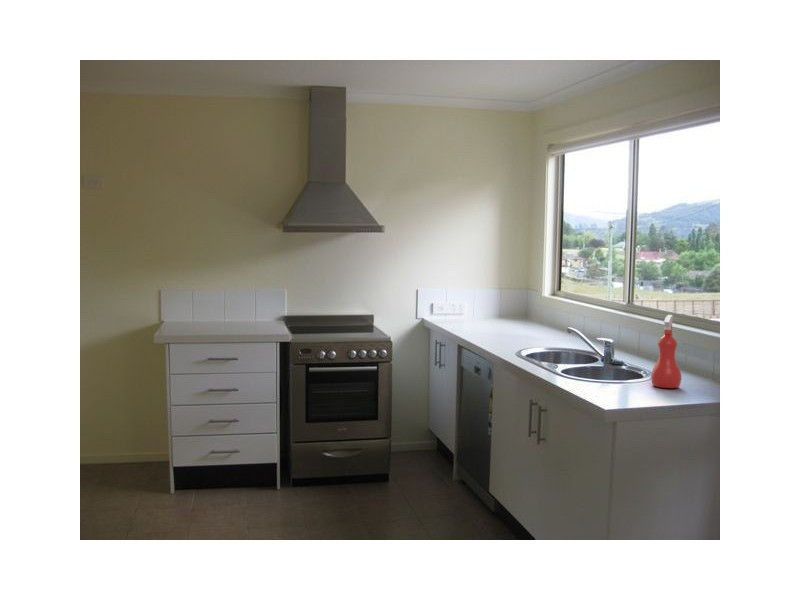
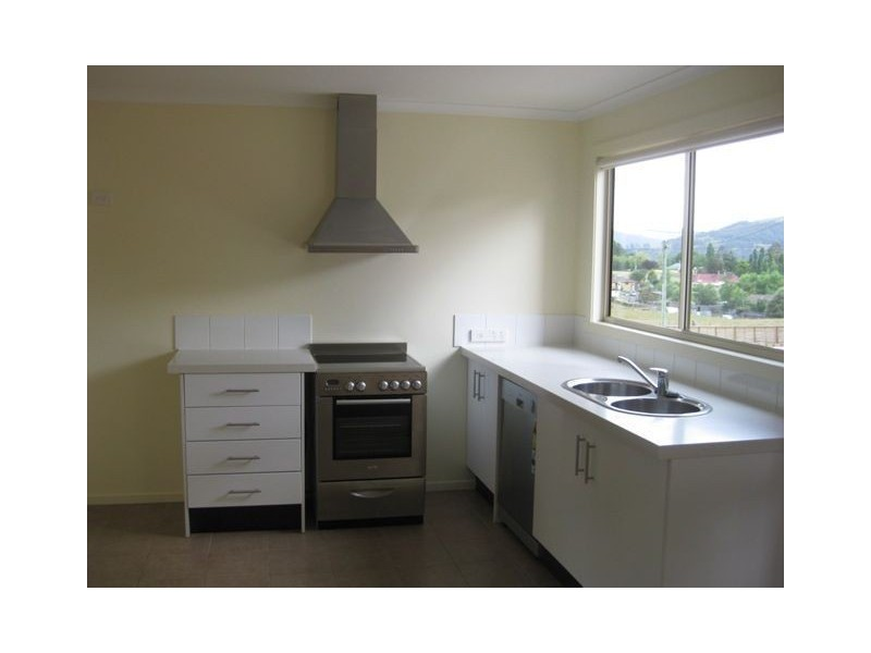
- spray bottle [650,314,682,389]
